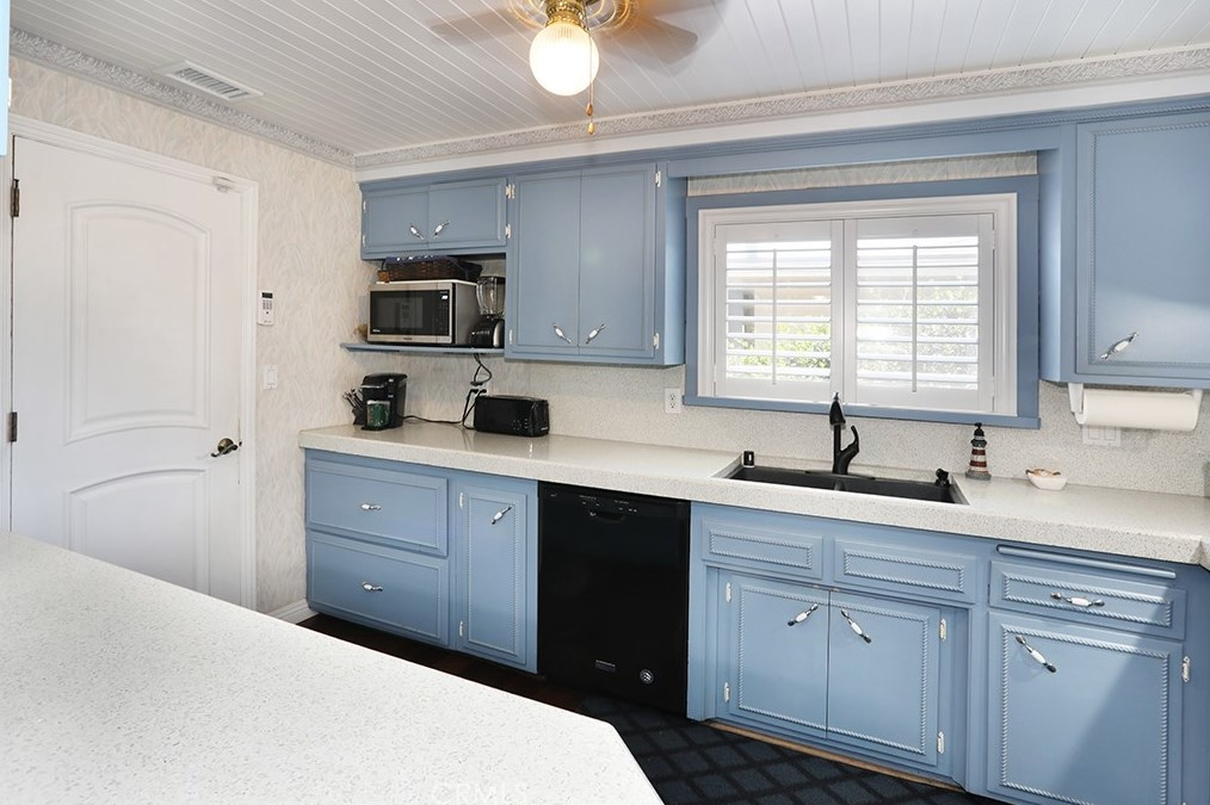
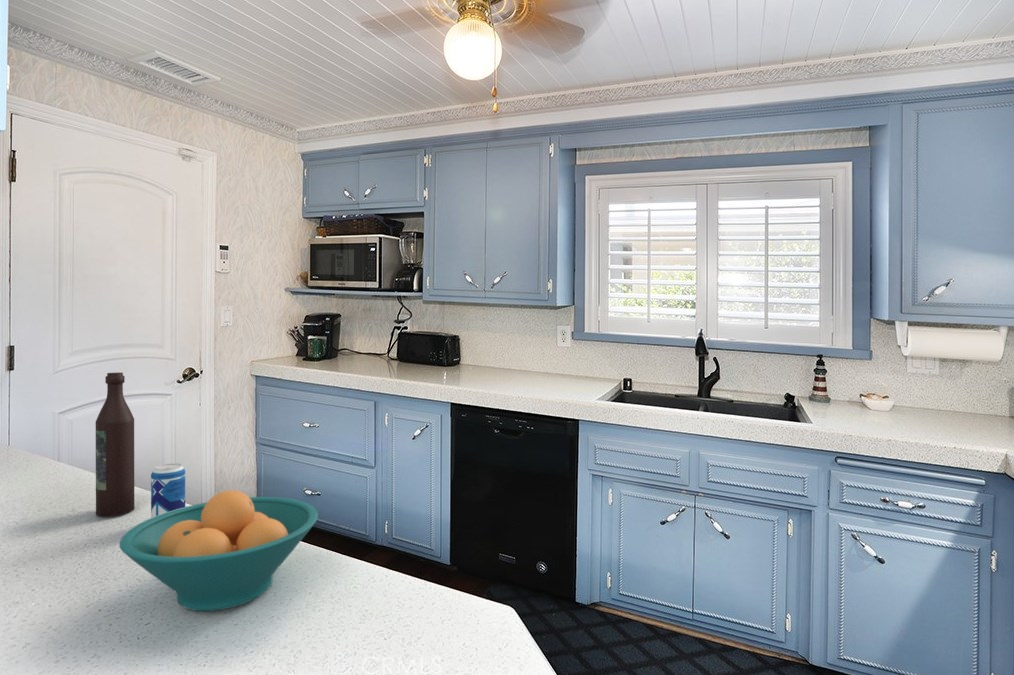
+ beverage can [150,462,186,518]
+ wine bottle [95,371,135,517]
+ fruit bowl [118,489,319,612]
